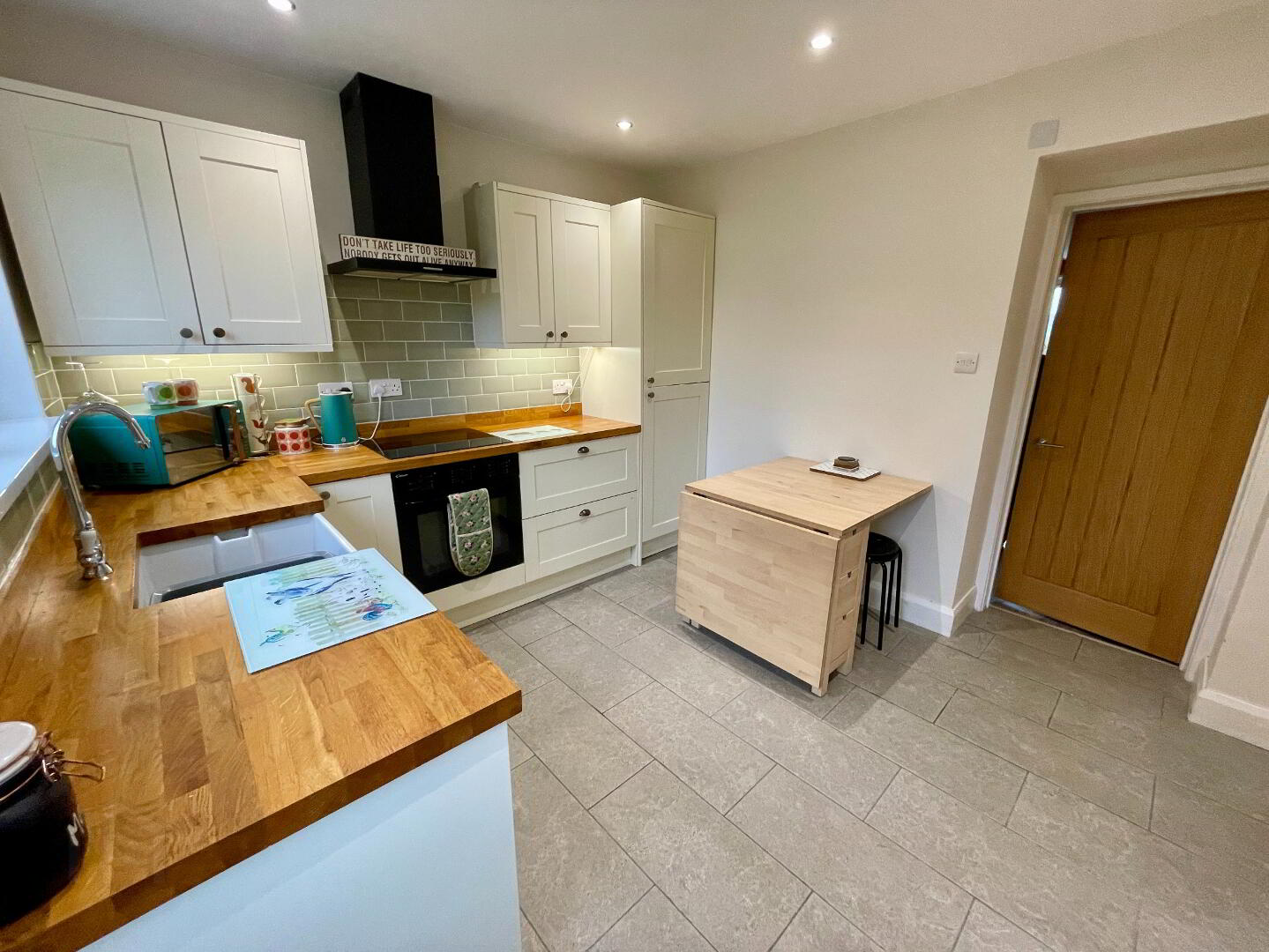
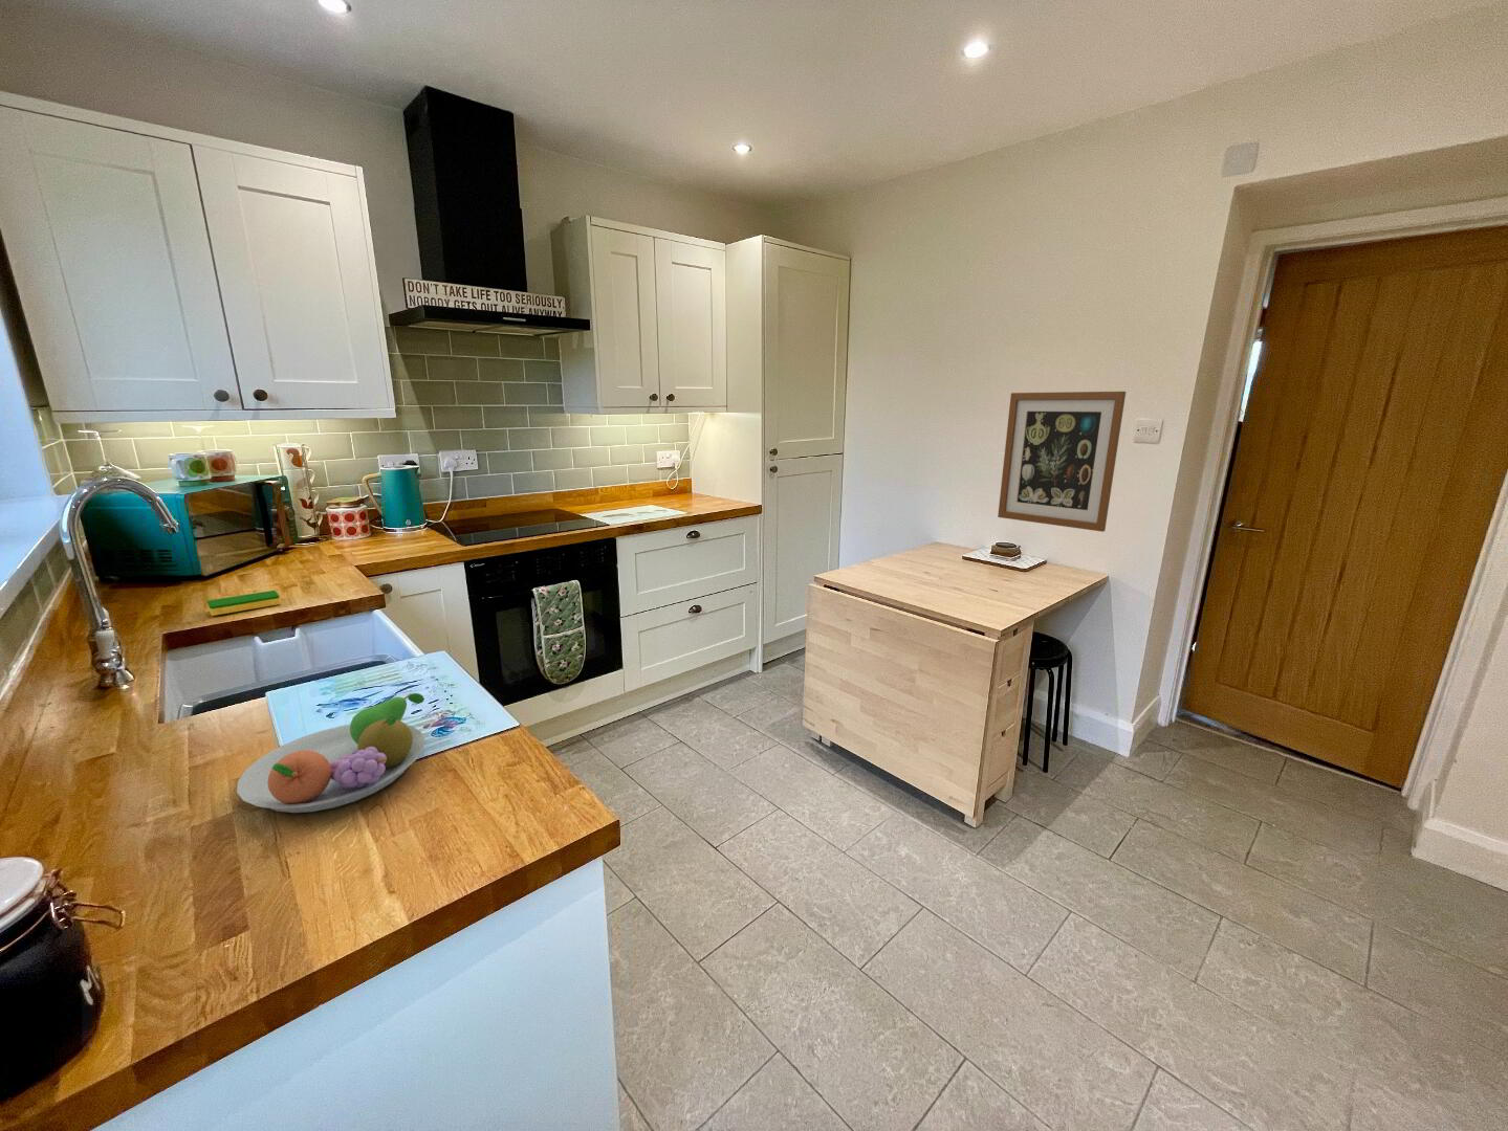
+ fruit bowl [235,693,427,814]
+ wall art [997,391,1127,533]
+ dish sponge [207,589,282,617]
